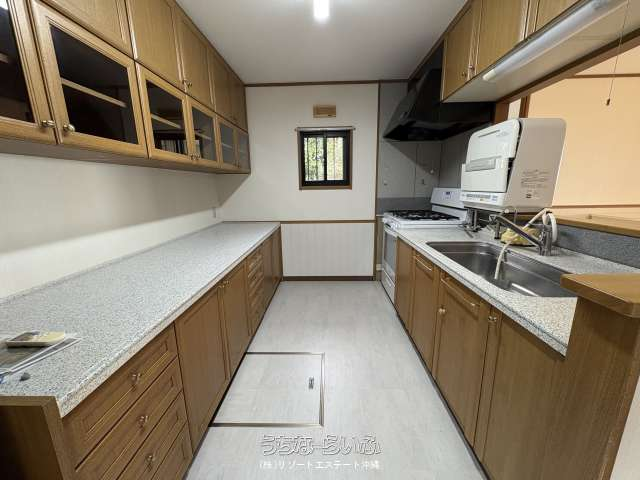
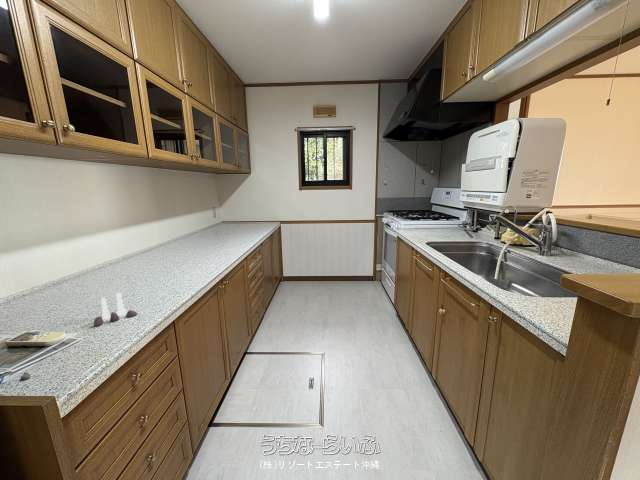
+ salt and pepper shaker set [93,292,138,327]
